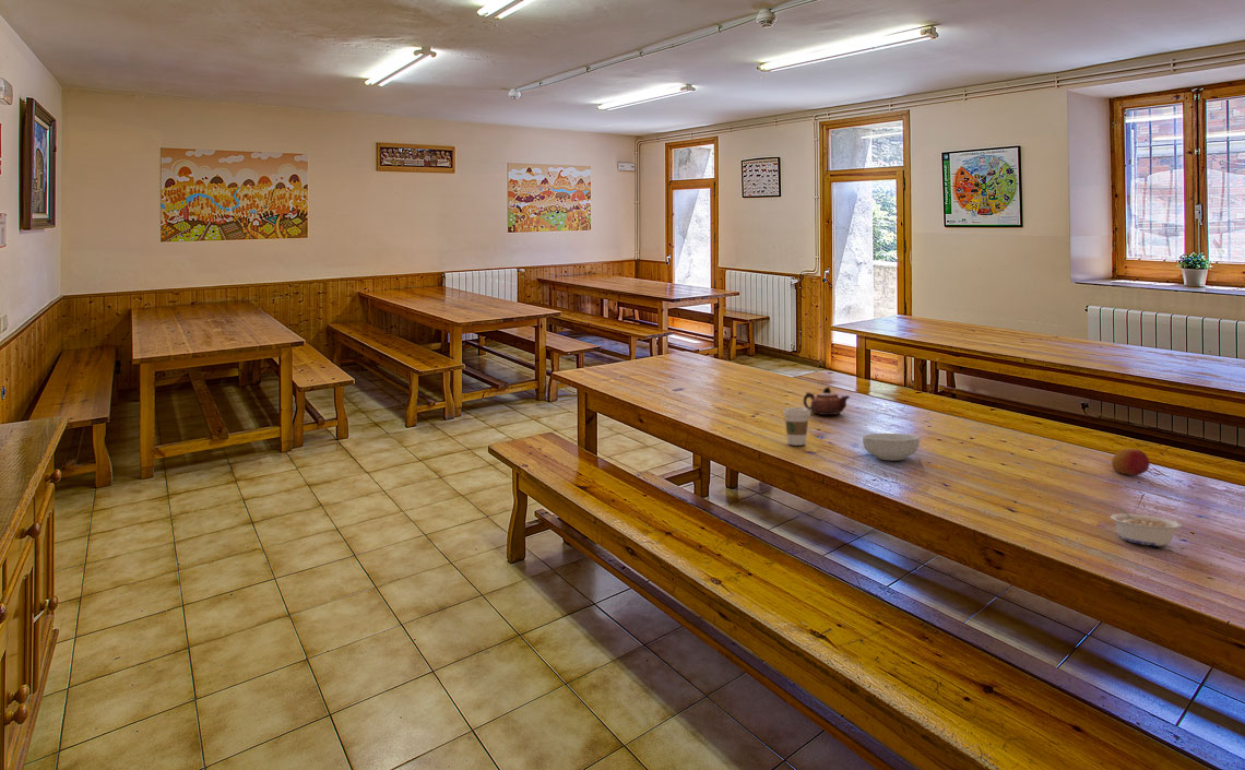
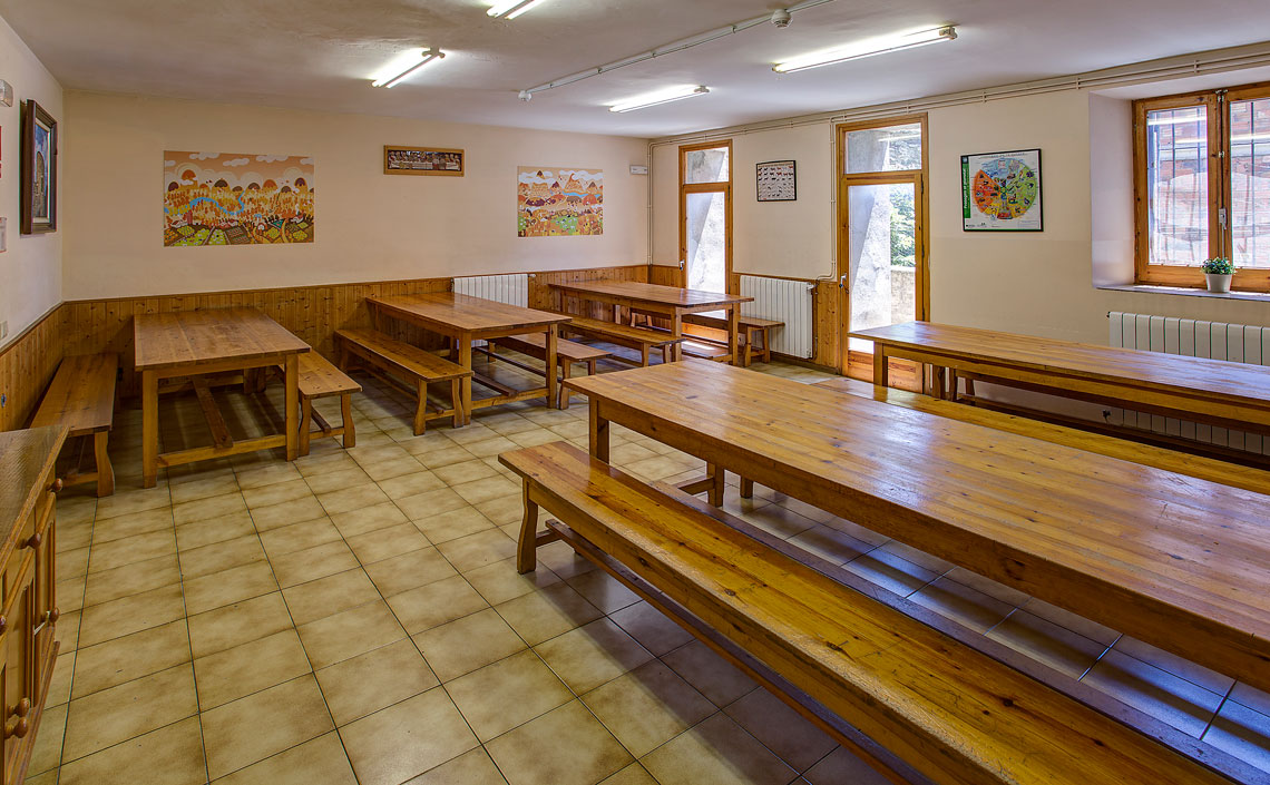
- coffee cup [782,406,811,447]
- fruit [1111,448,1151,476]
- teapot [803,386,851,416]
- legume [1110,506,1183,547]
- cereal bowl [862,433,921,461]
